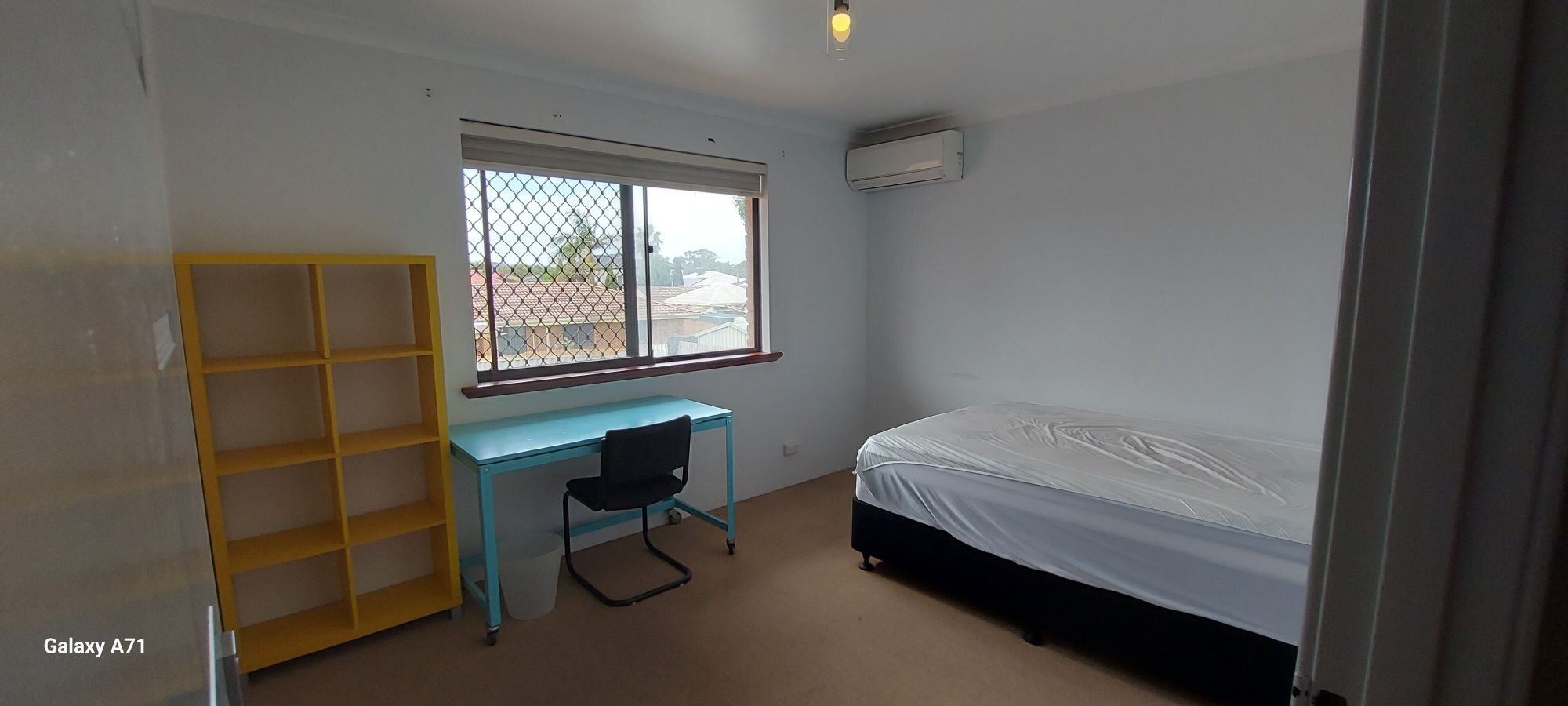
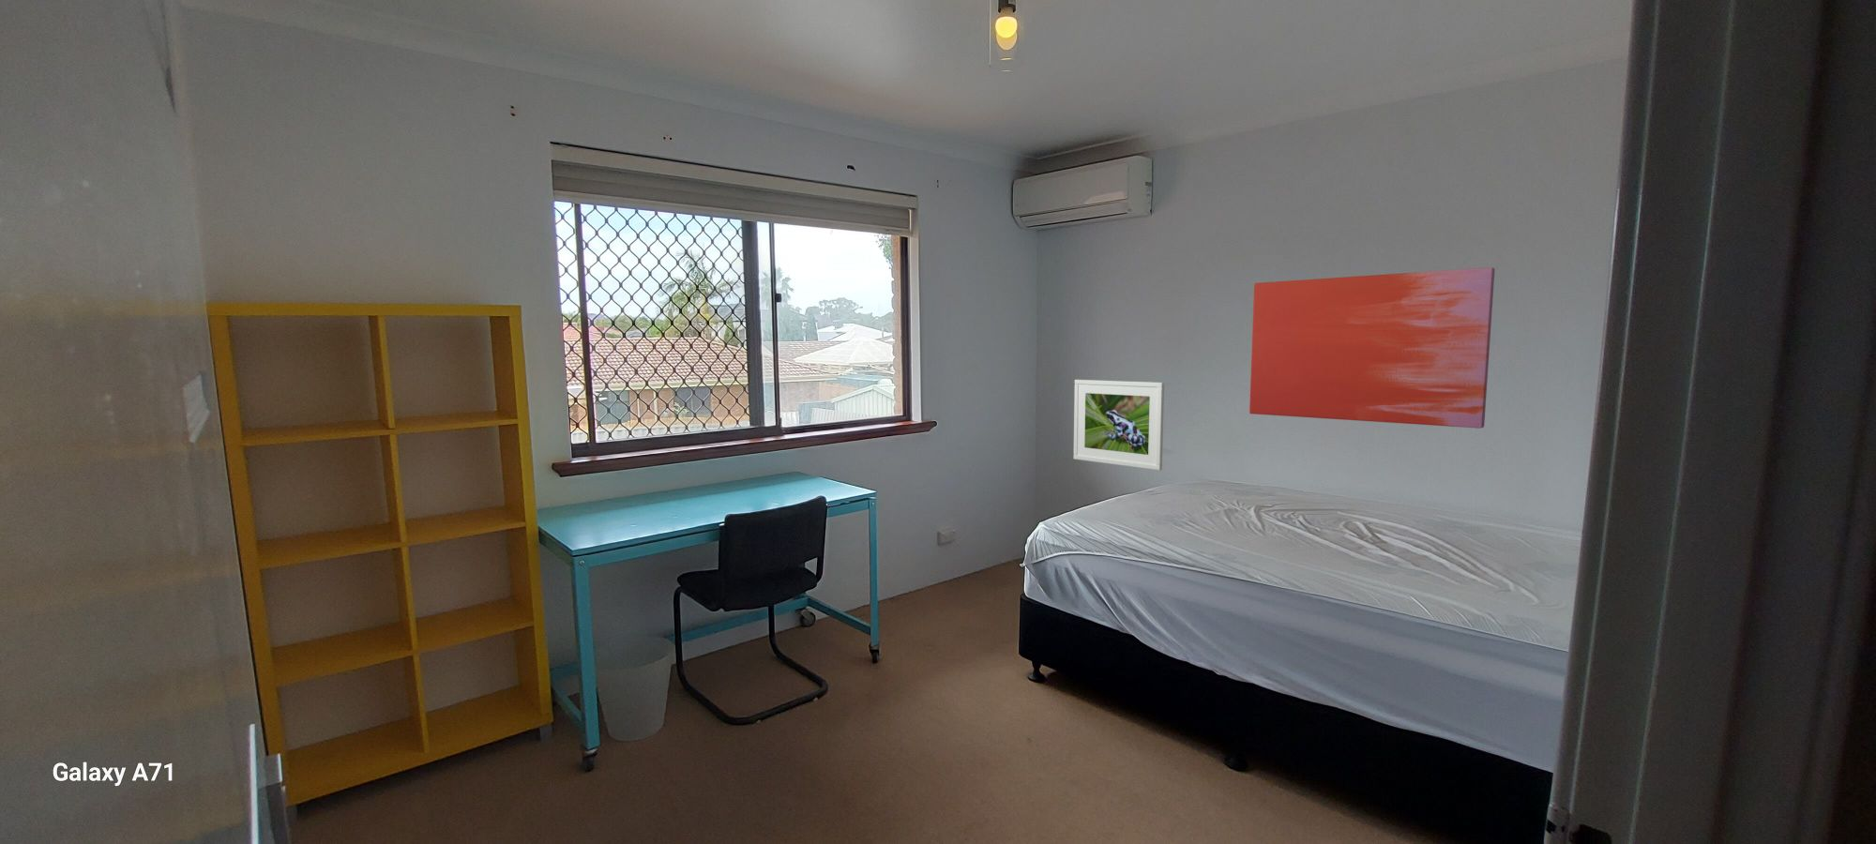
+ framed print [1072,379,1165,471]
+ wall art [1249,267,1496,429]
